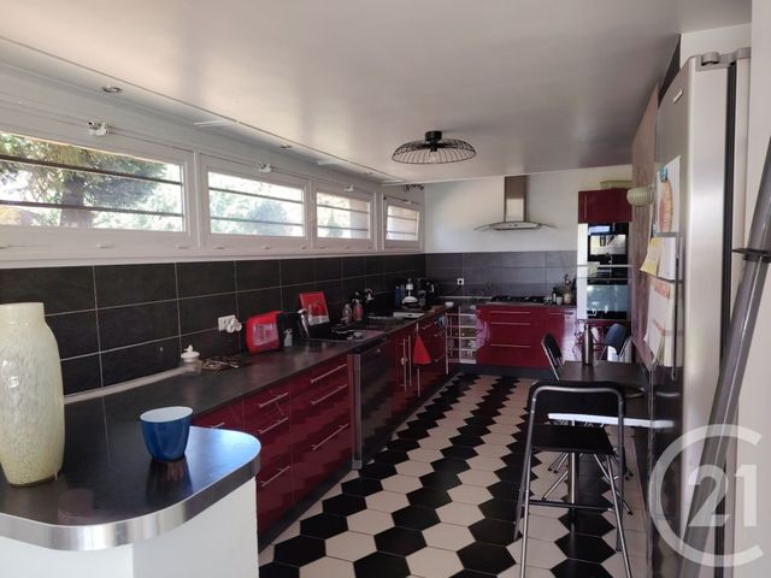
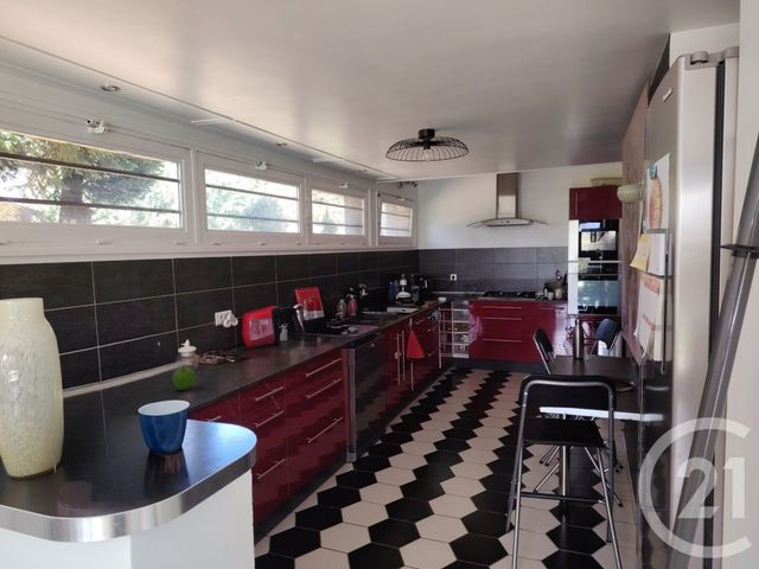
+ fruit [171,364,197,391]
